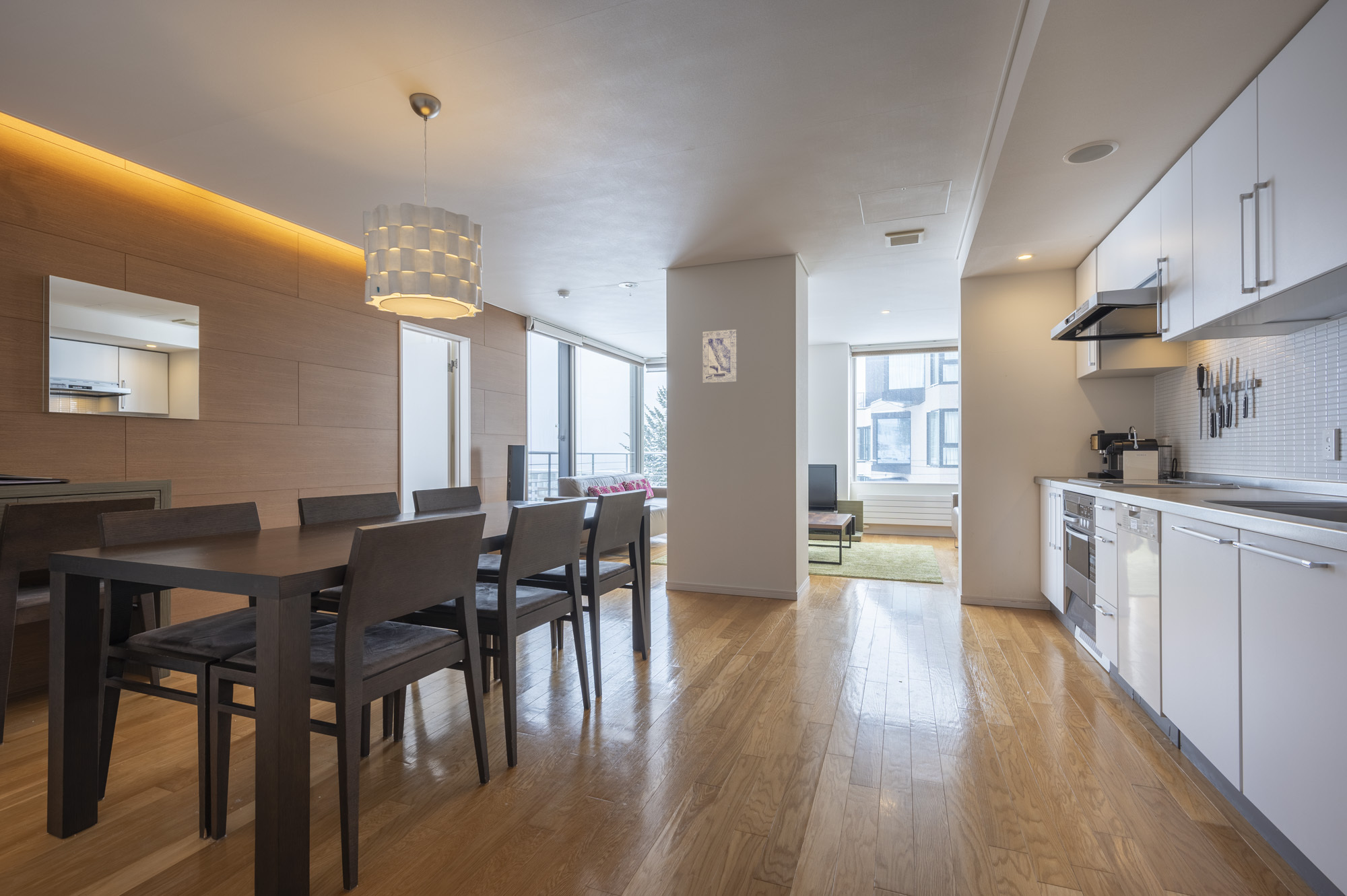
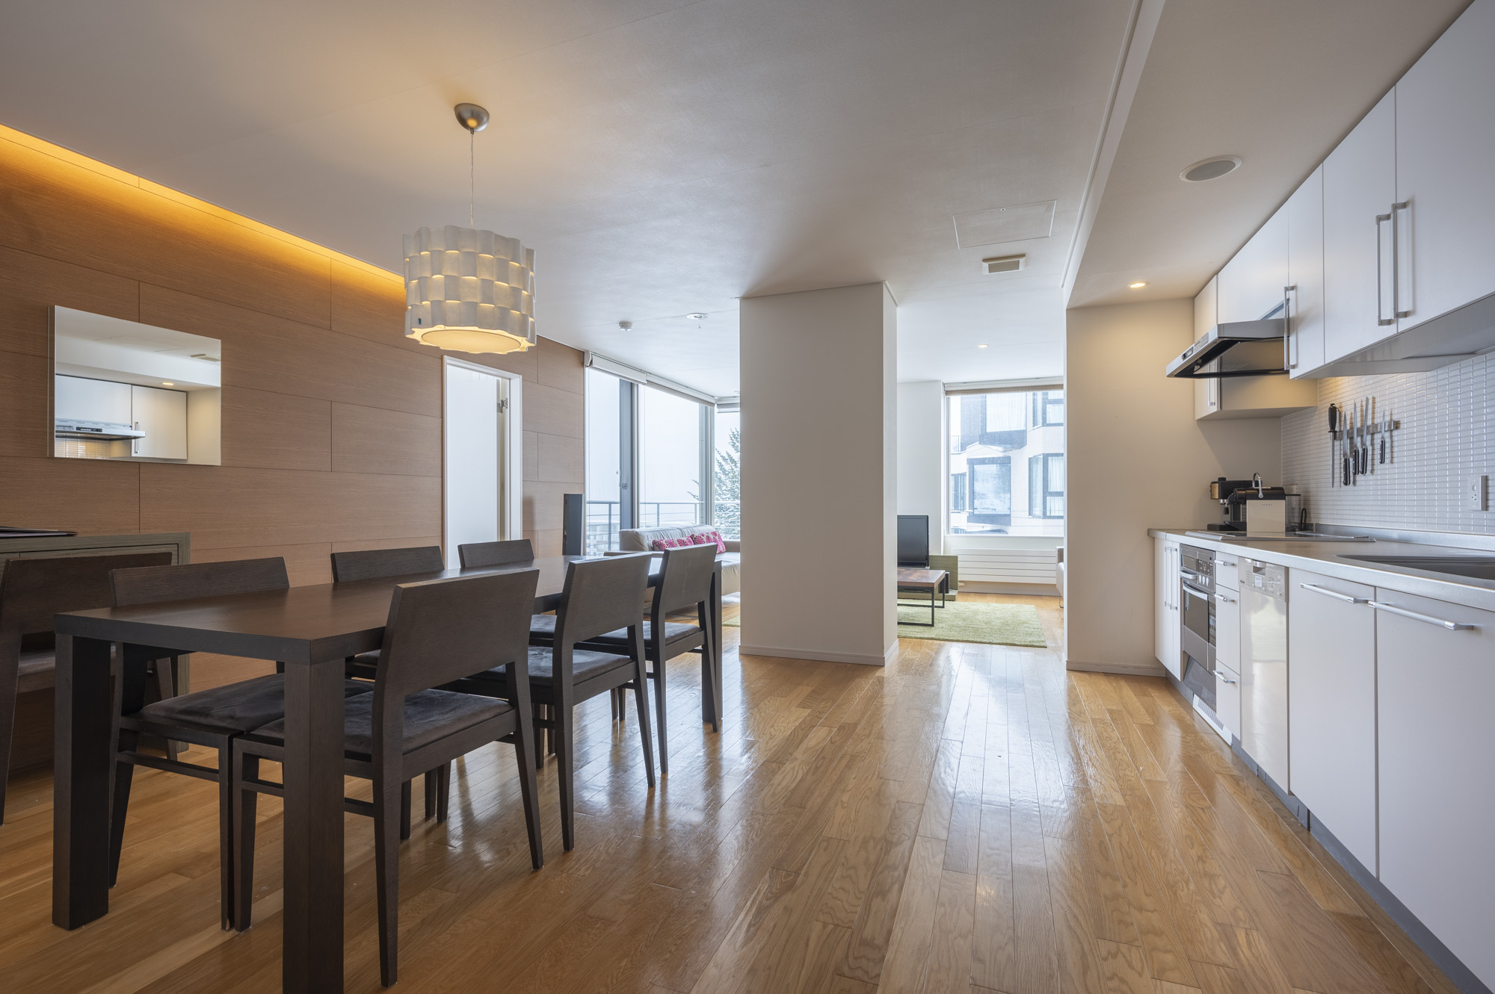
- wall art [702,329,737,384]
